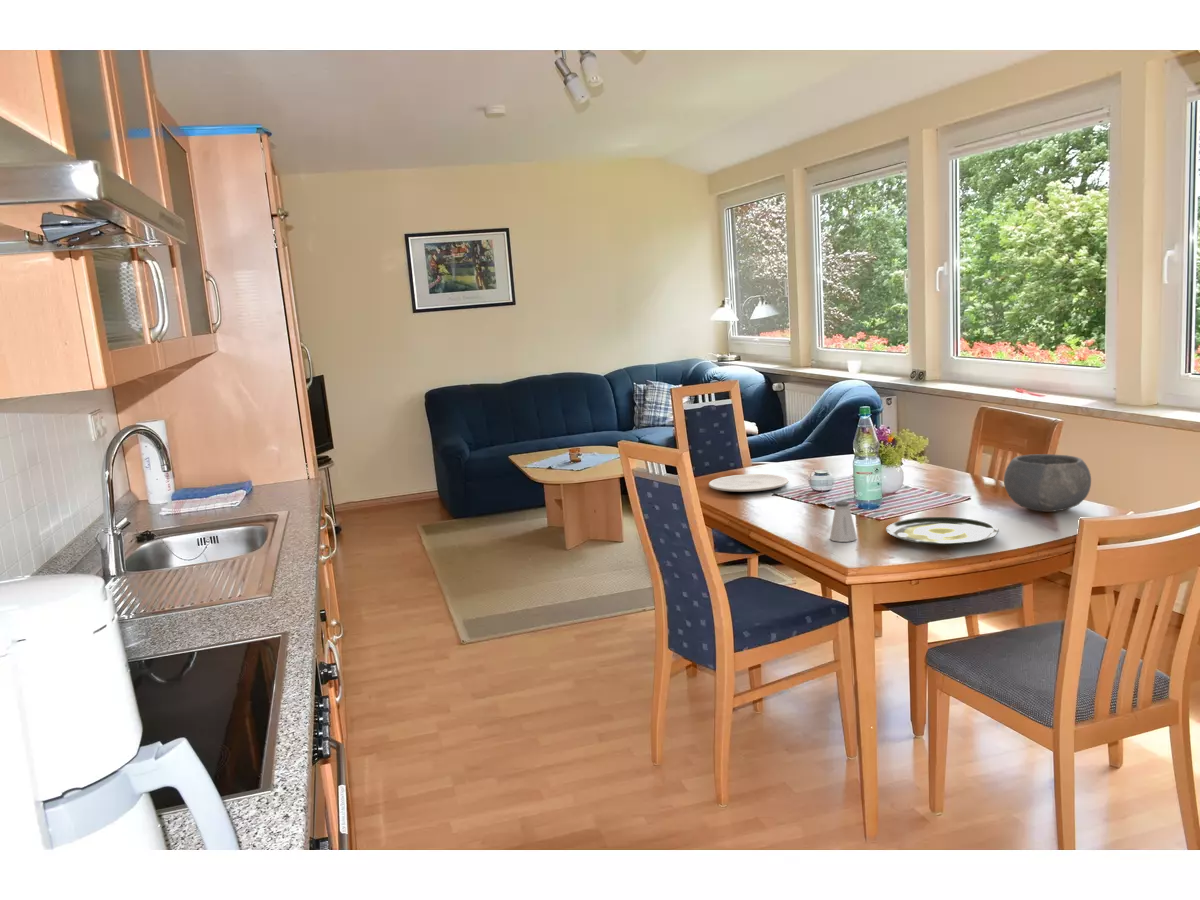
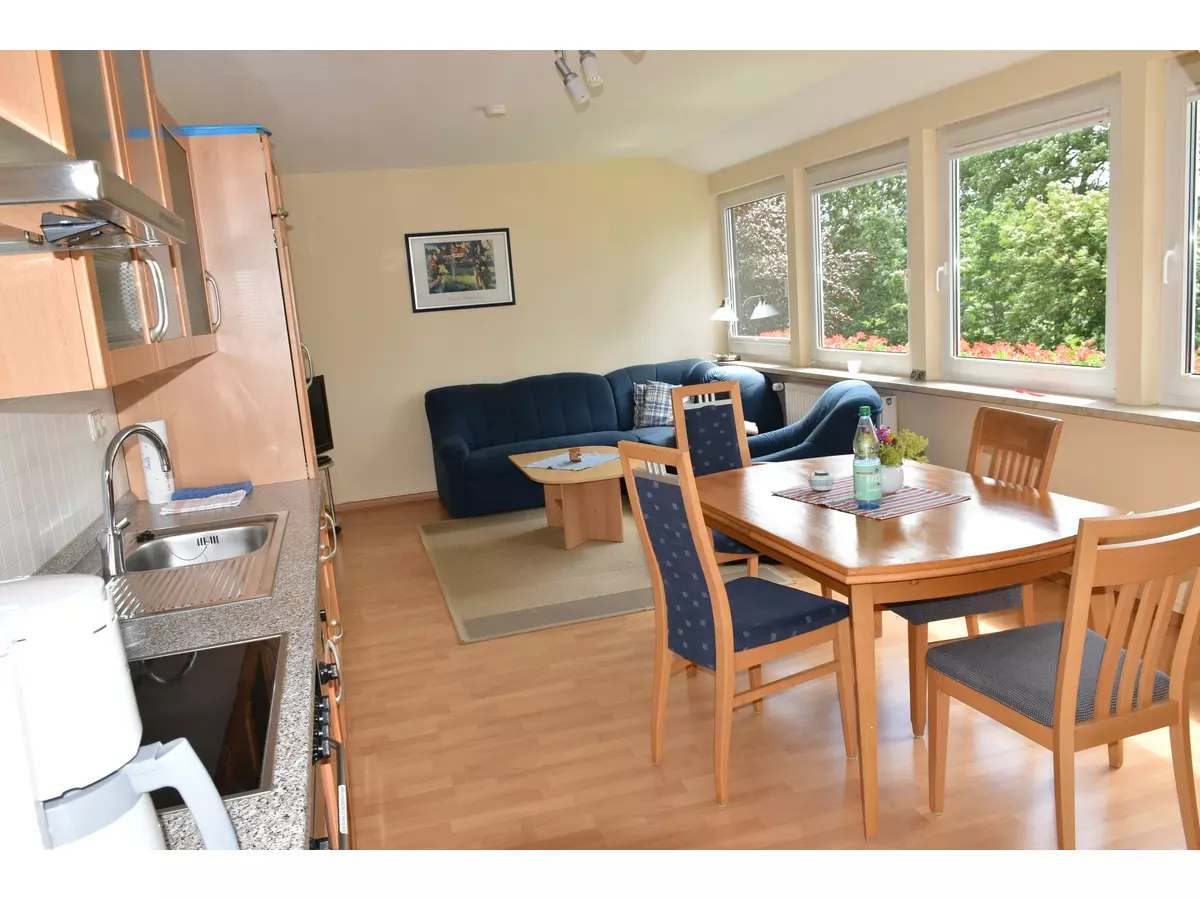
- bowl [1003,453,1092,513]
- plate [885,516,1000,546]
- plate [708,473,789,493]
- saltshaker [829,500,858,543]
